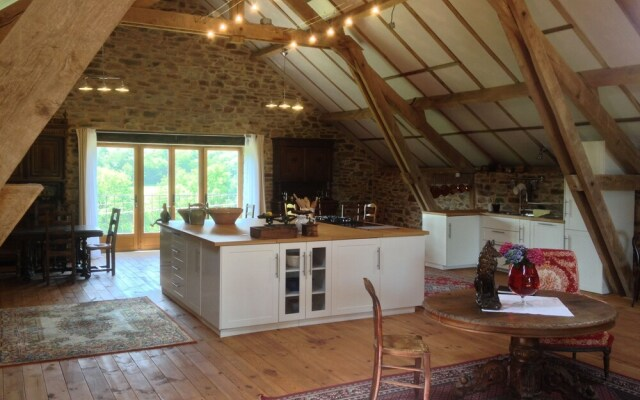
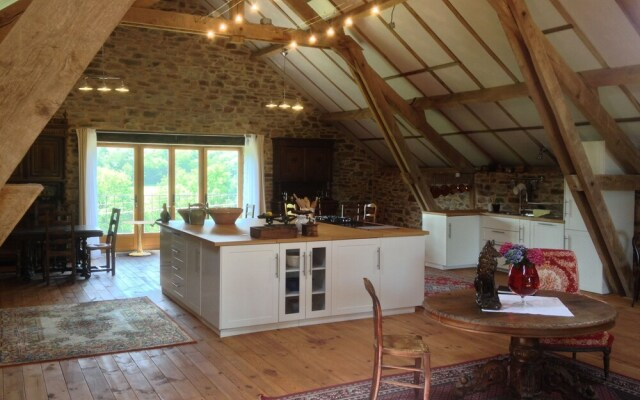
+ side table [121,220,156,257]
